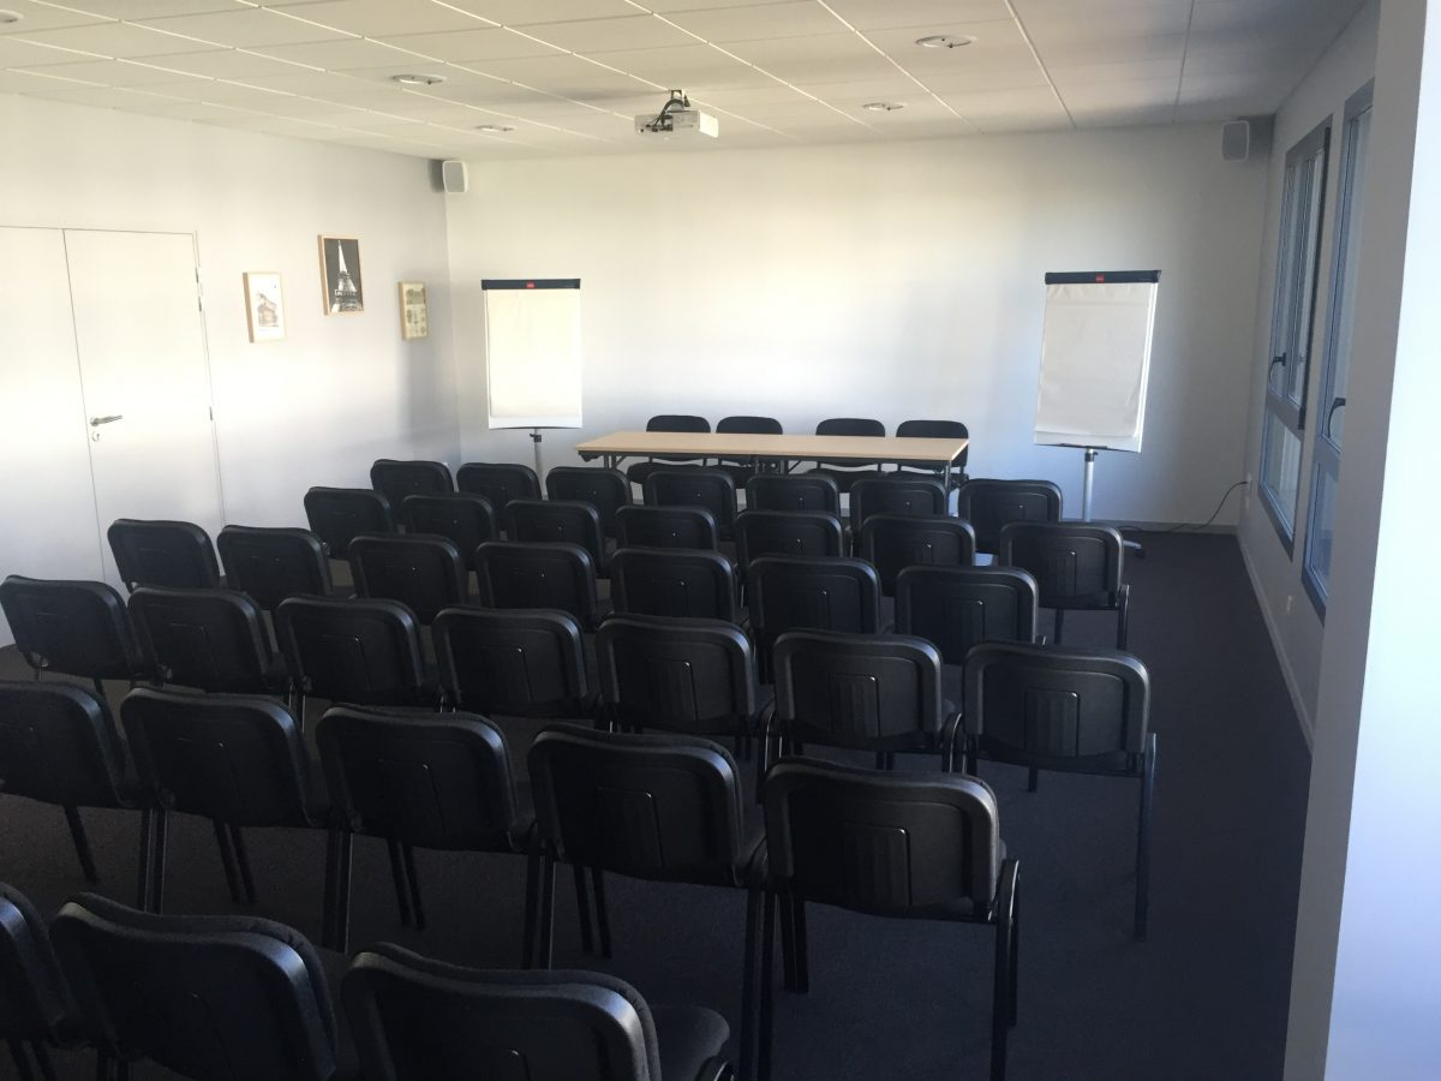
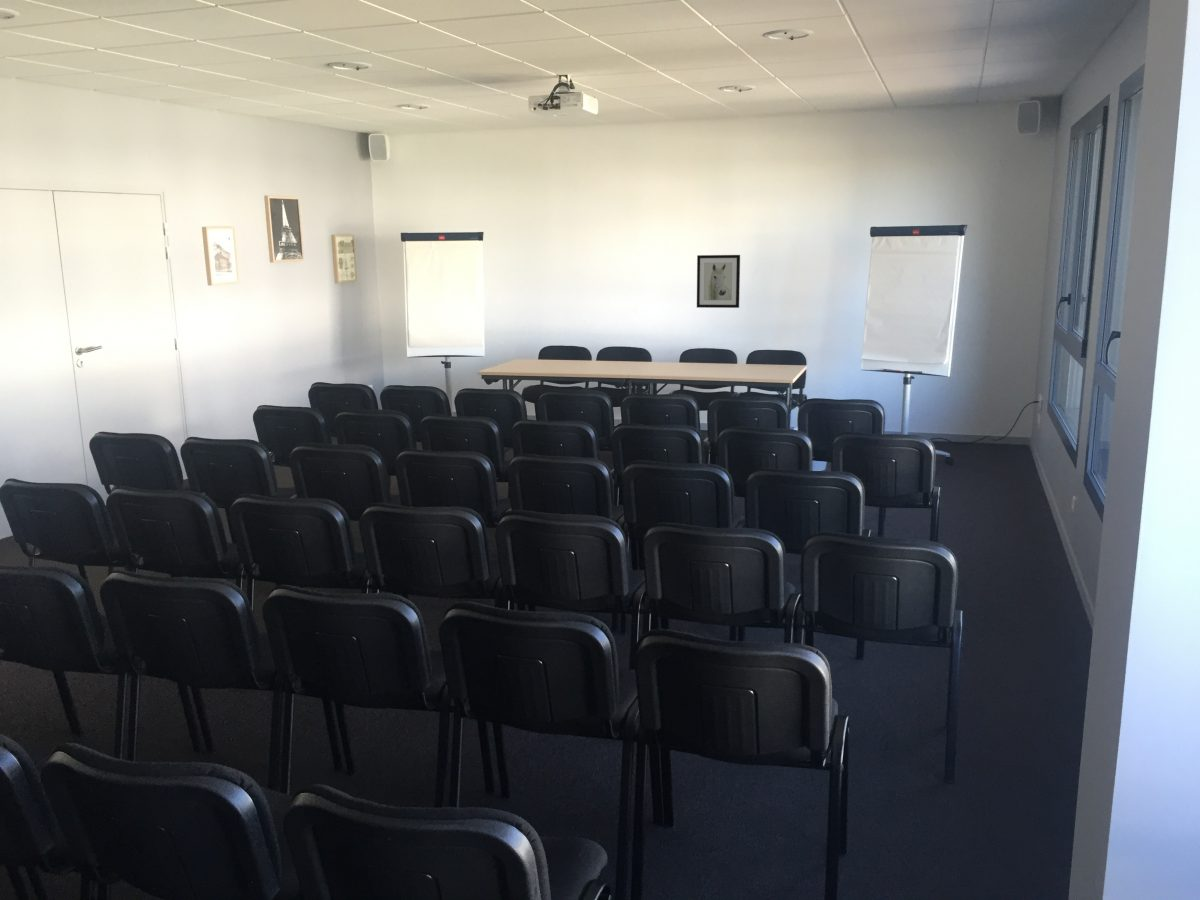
+ wall art [696,254,741,309]
